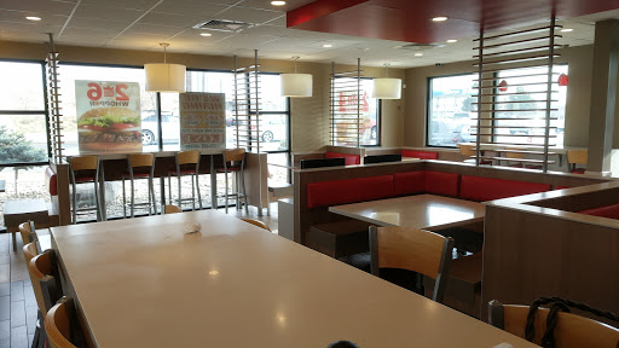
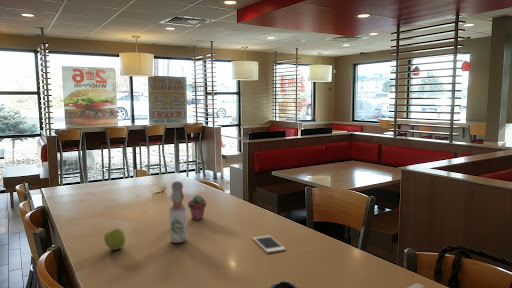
+ potted succulent [187,194,207,221]
+ cell phone [252,235,286,254]
+ bottle [168,180,188,244]
+ apple [103,227,126,251]
